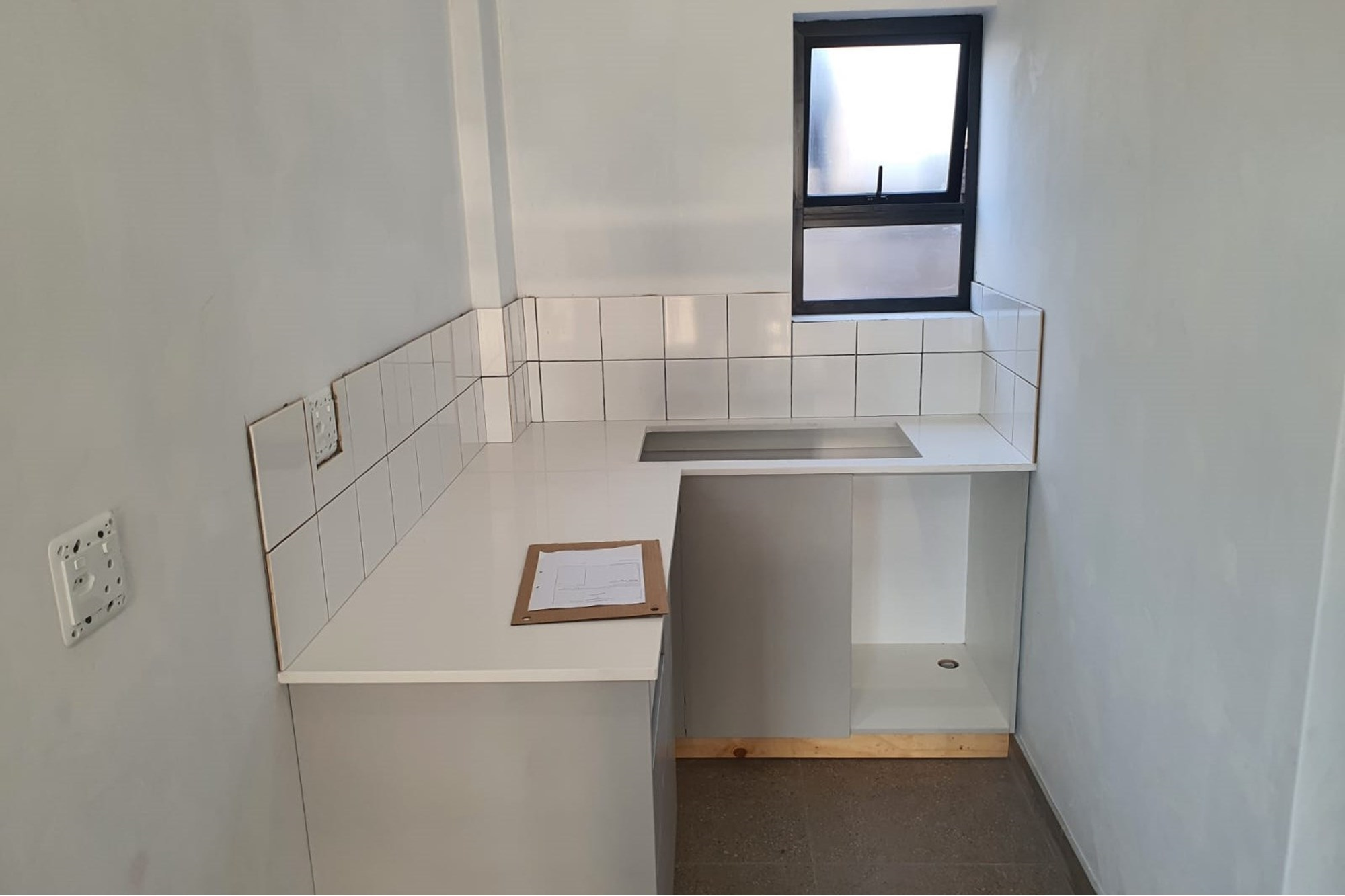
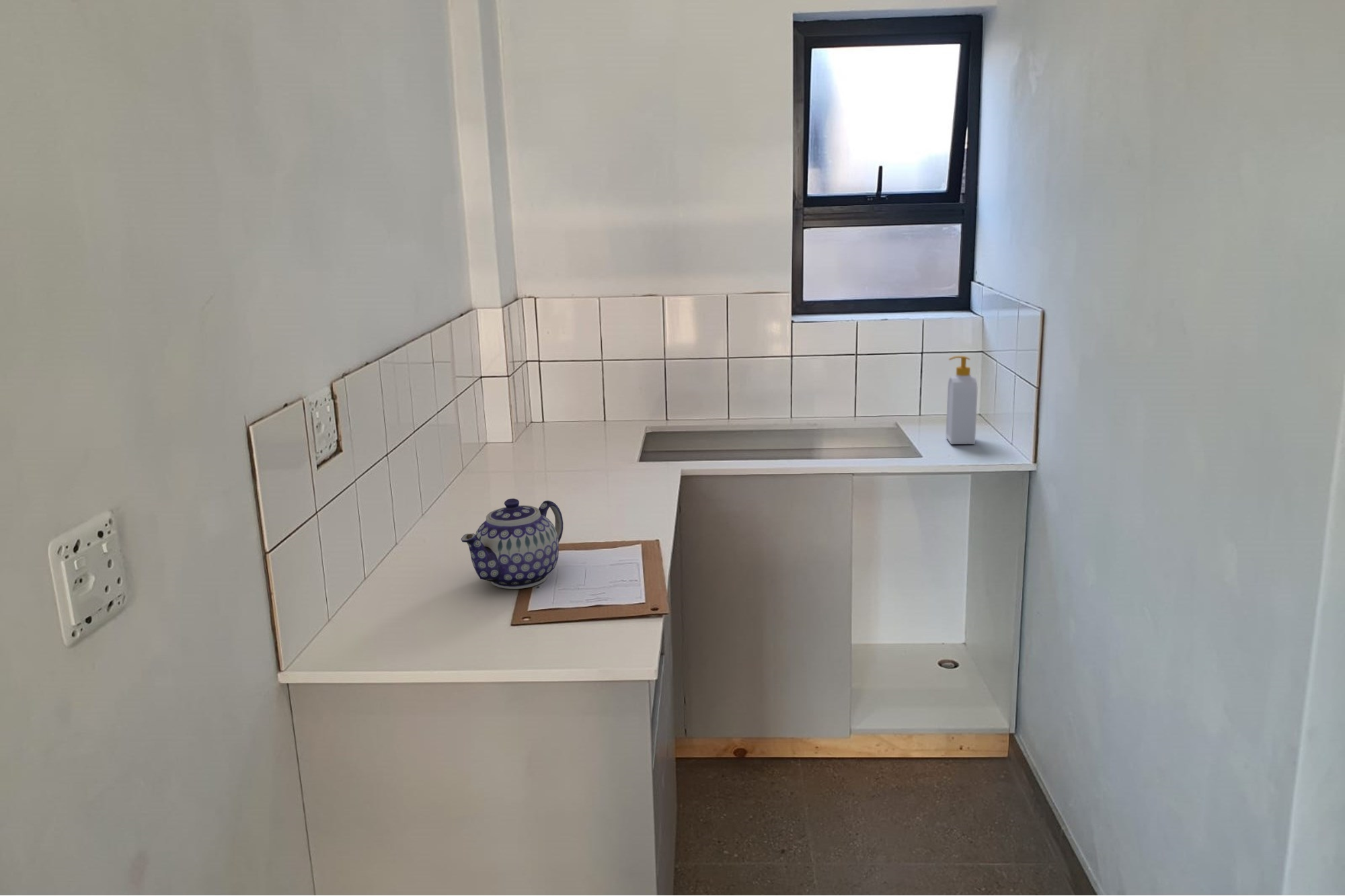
+ soap bottle [946,355,978,445]
+ teapot [461,498,564,589]
